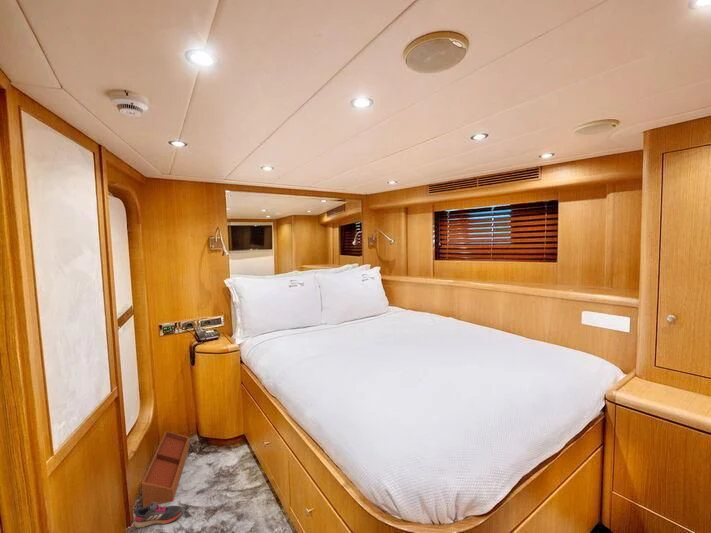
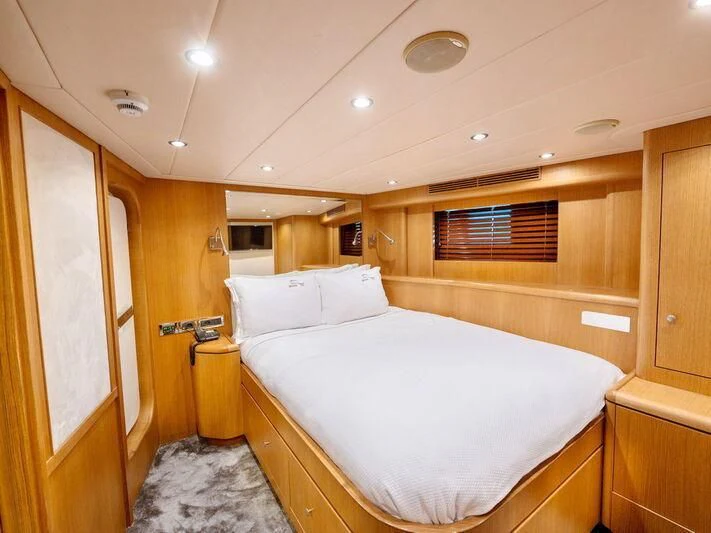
- shoe [133,502,184,529]
- storage bin [140,430,191,508]
